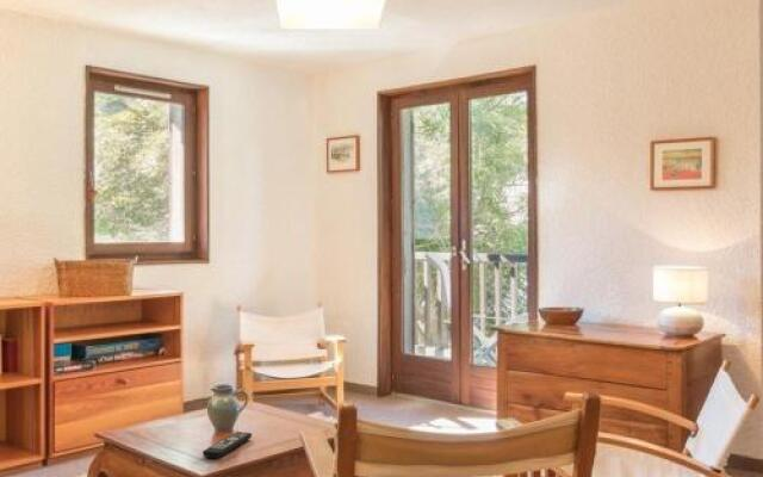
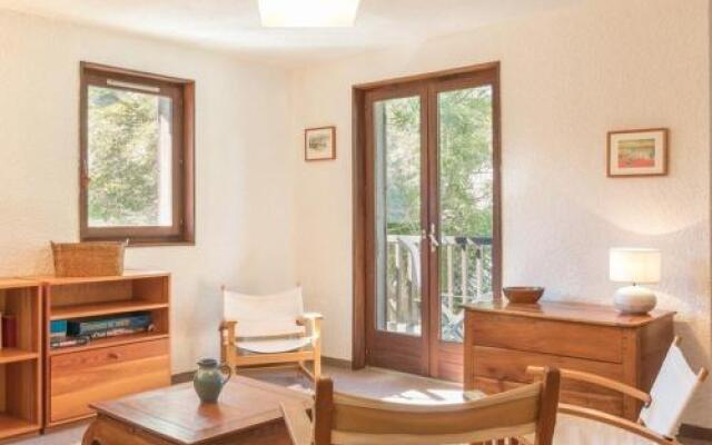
- remote control [201,430,253,459]
